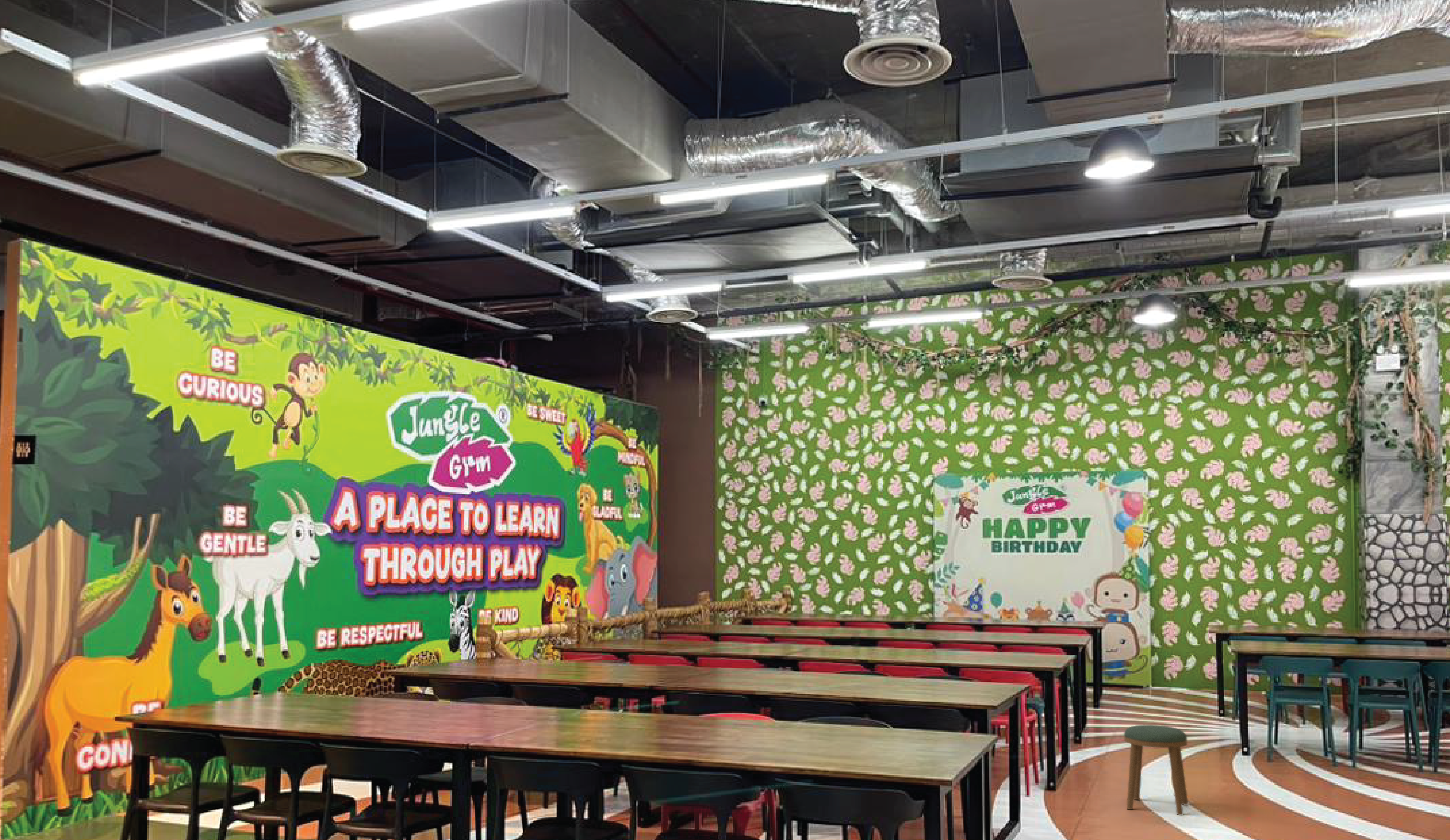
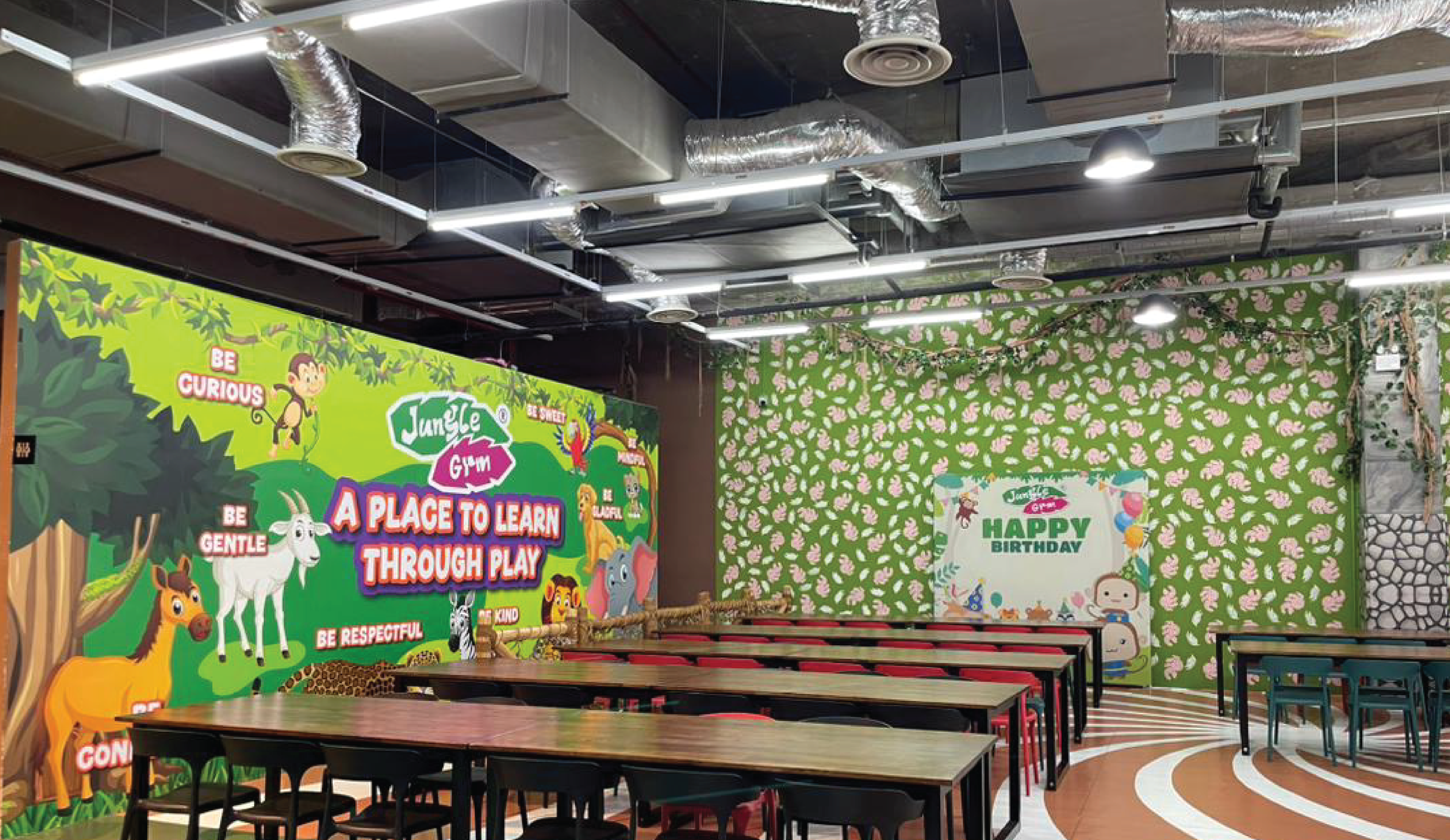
- stool [1124,725,1189,816]
